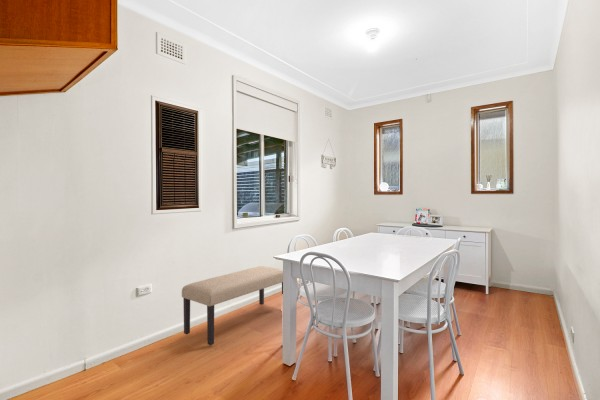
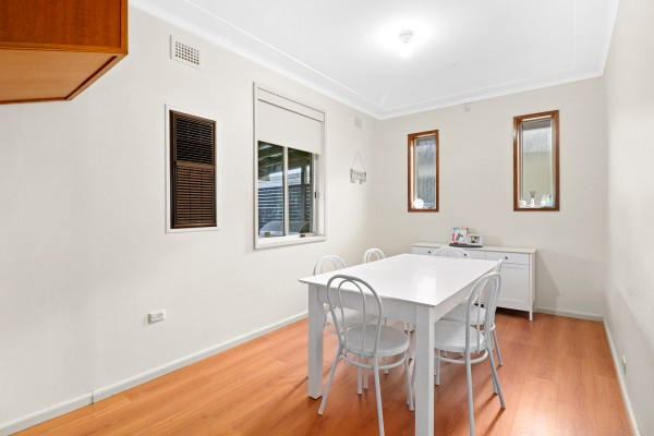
- bench [181,265,284,346]
